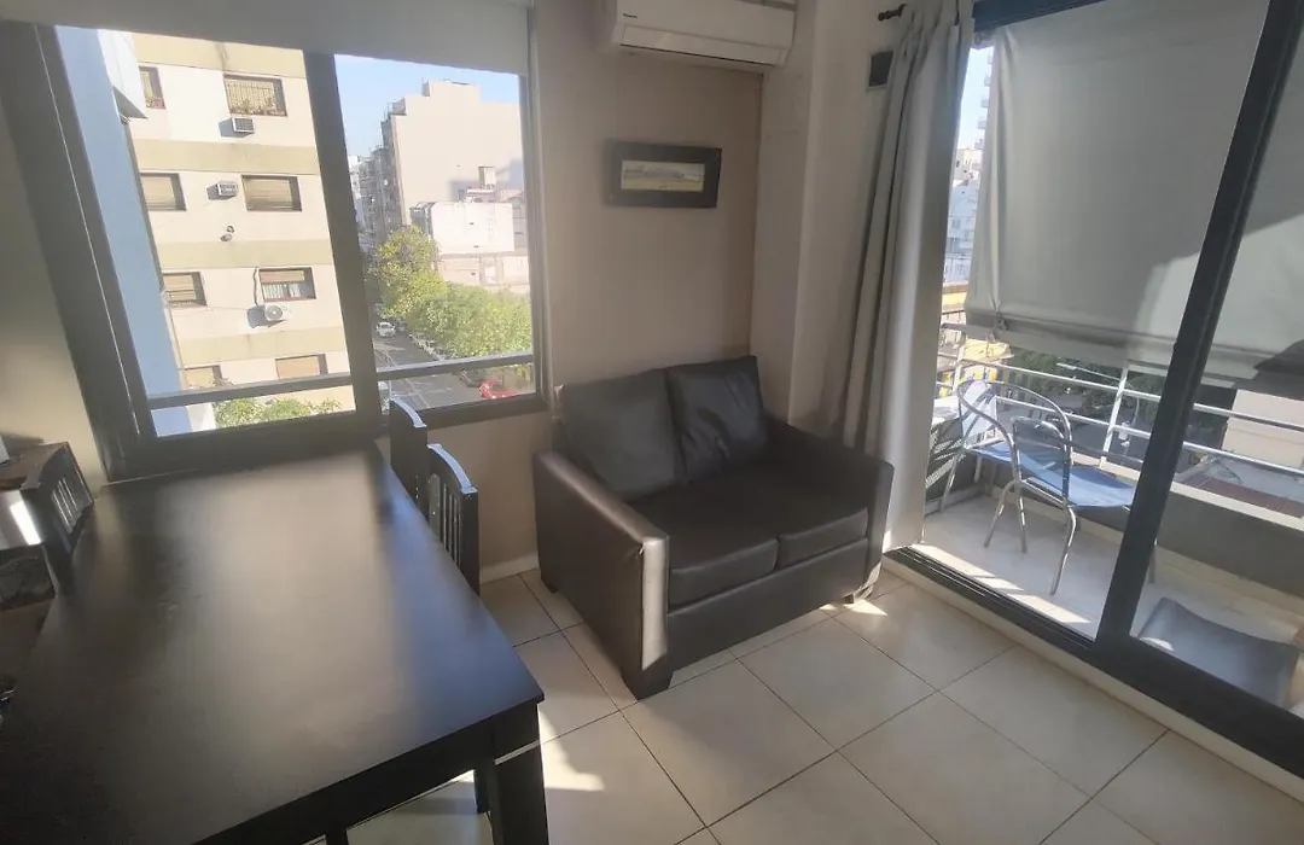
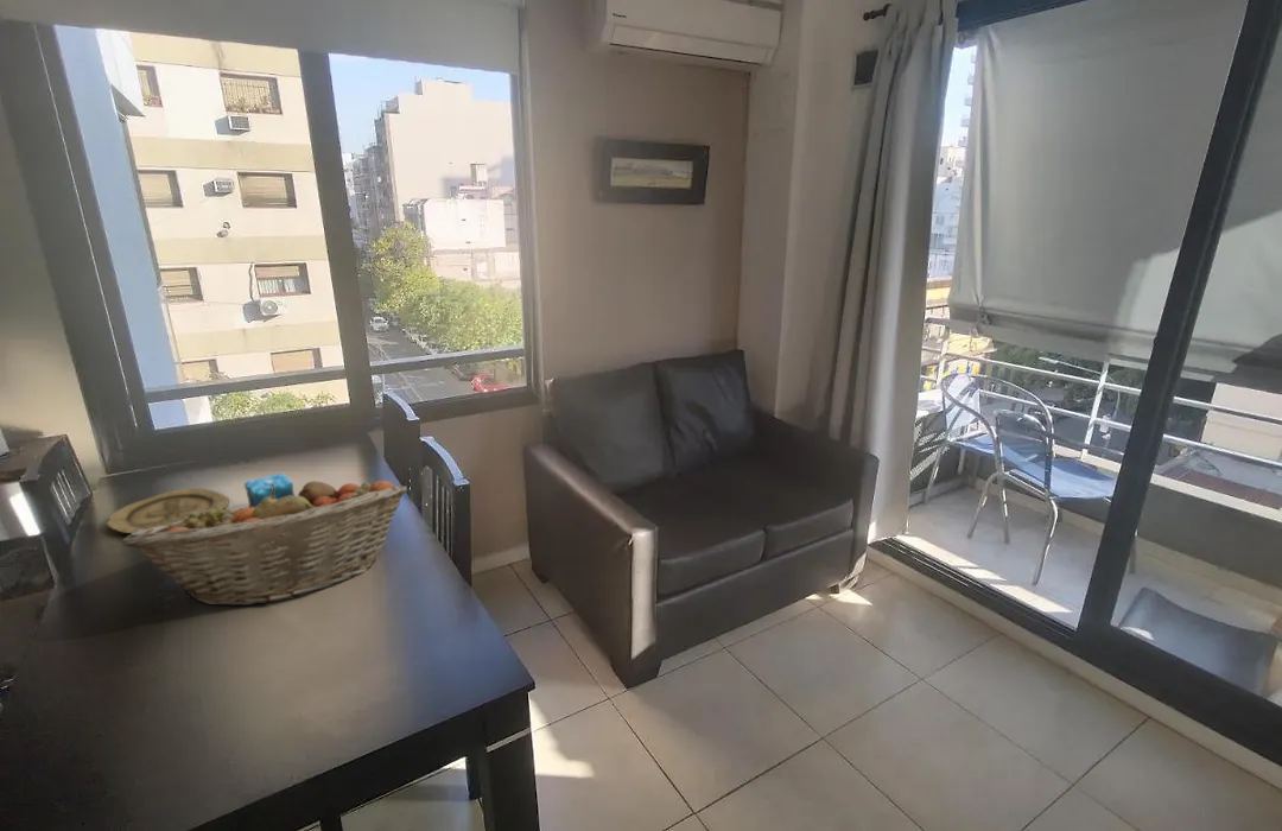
+ candle [243,469,297,508]
+ fruit basket [120,480,408,607]
+ plate [106,487,230,534]
